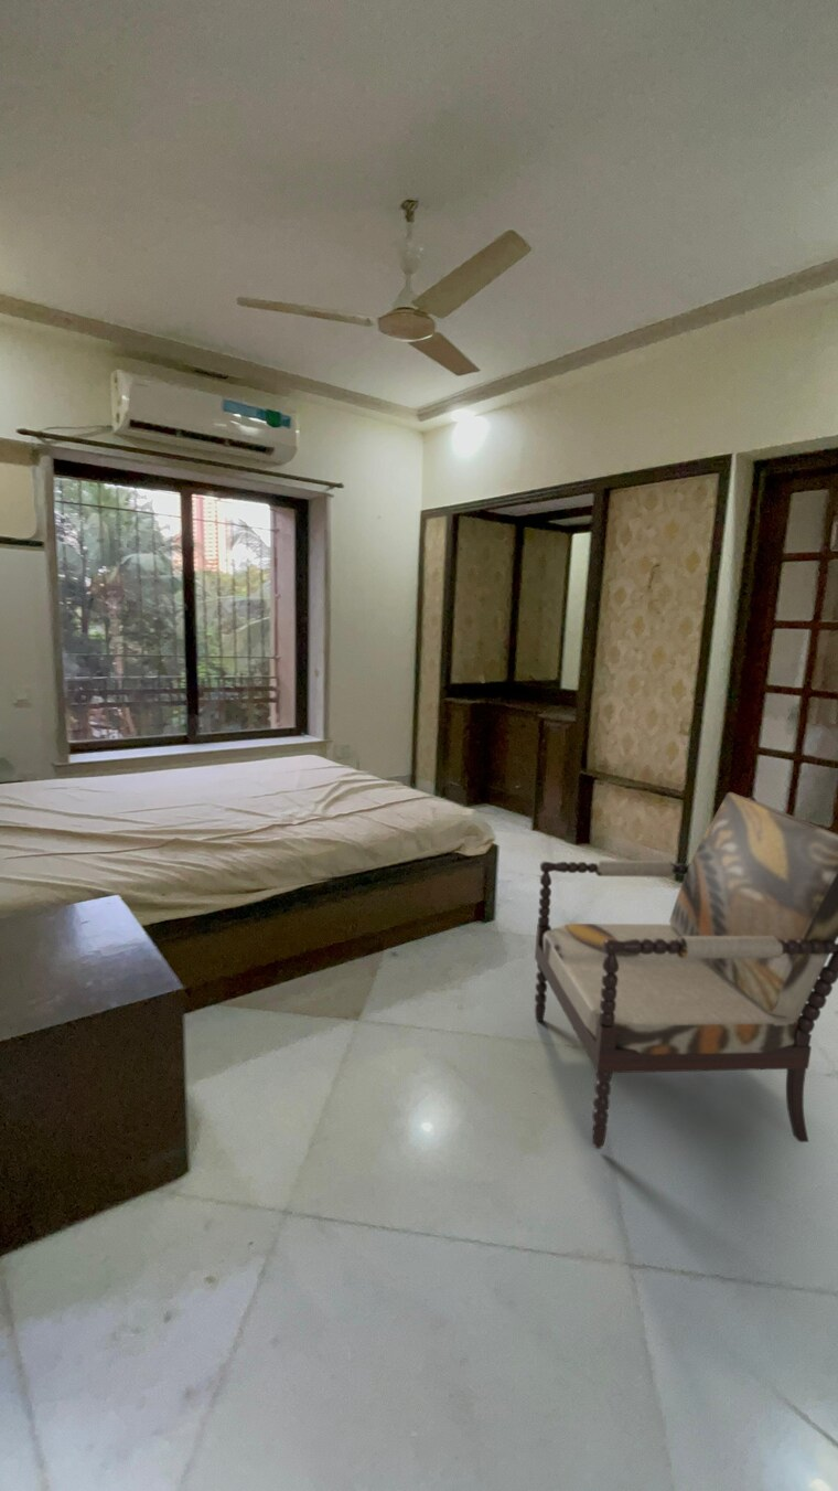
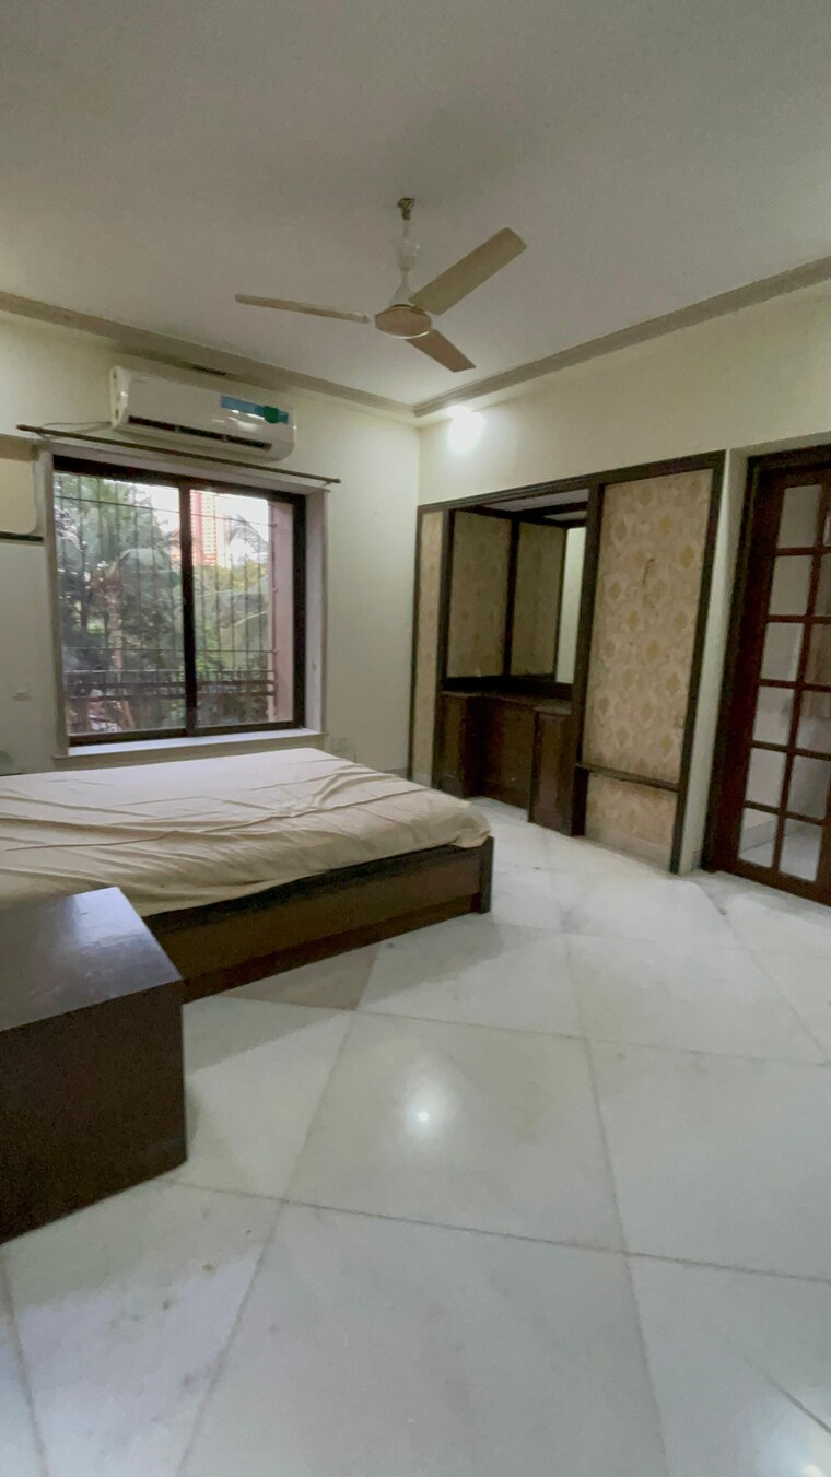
- armchair [534,791,838,1150]
